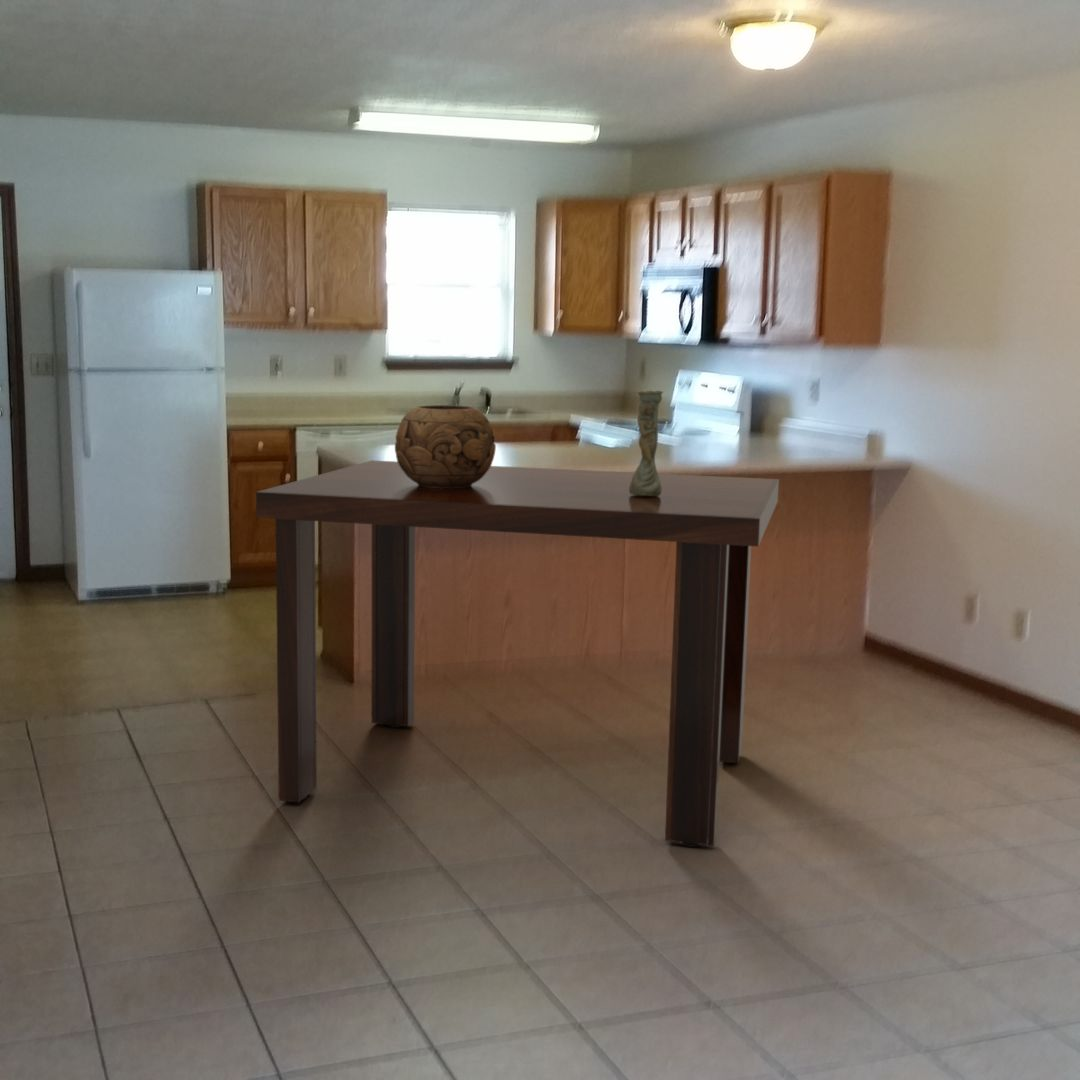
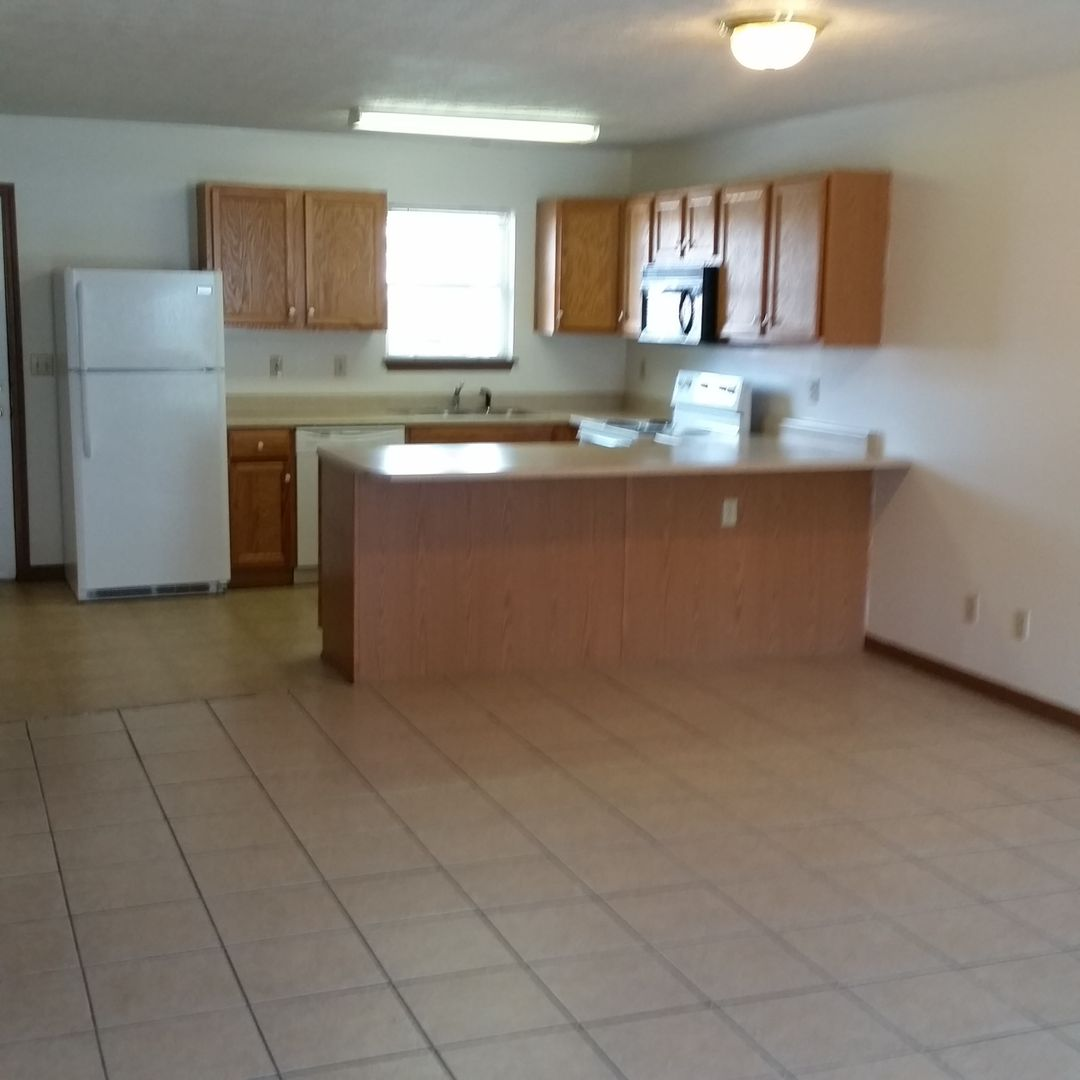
- vase [629,390,664,496]
- dining table [255,459,780,848]
- decorative bowl [394,404,497,489]
